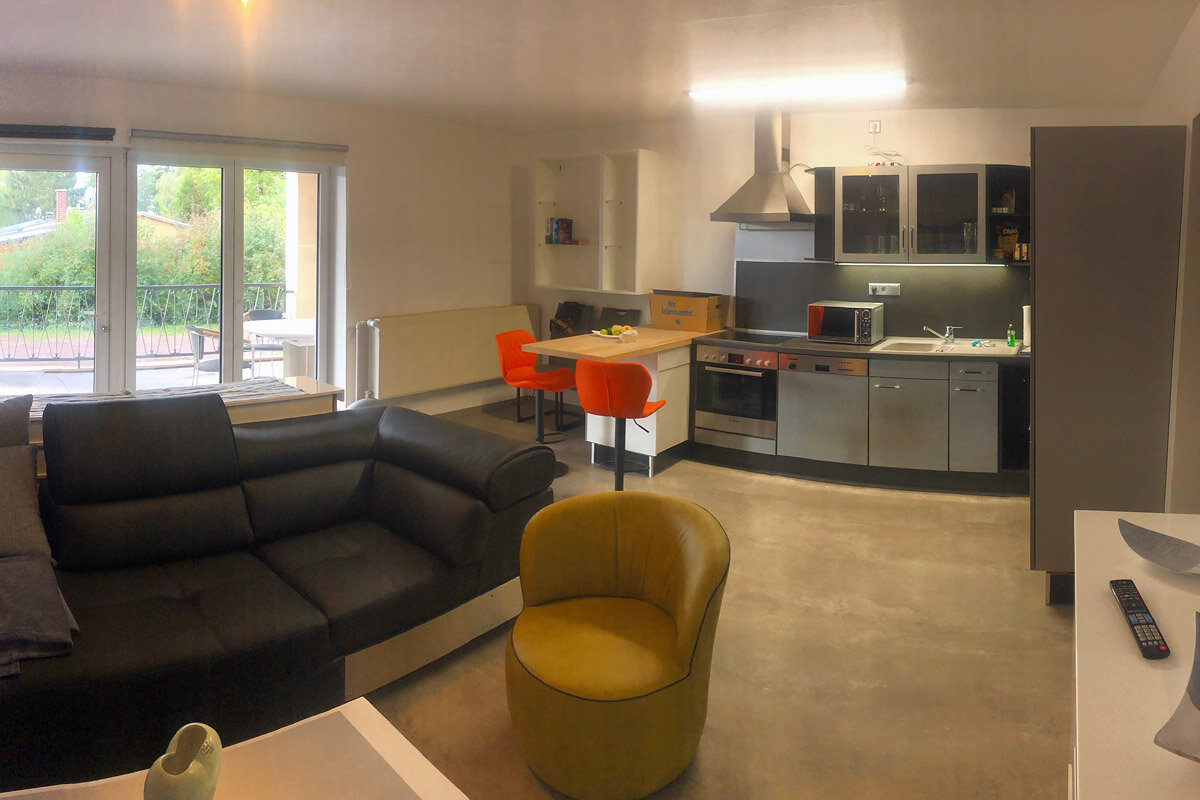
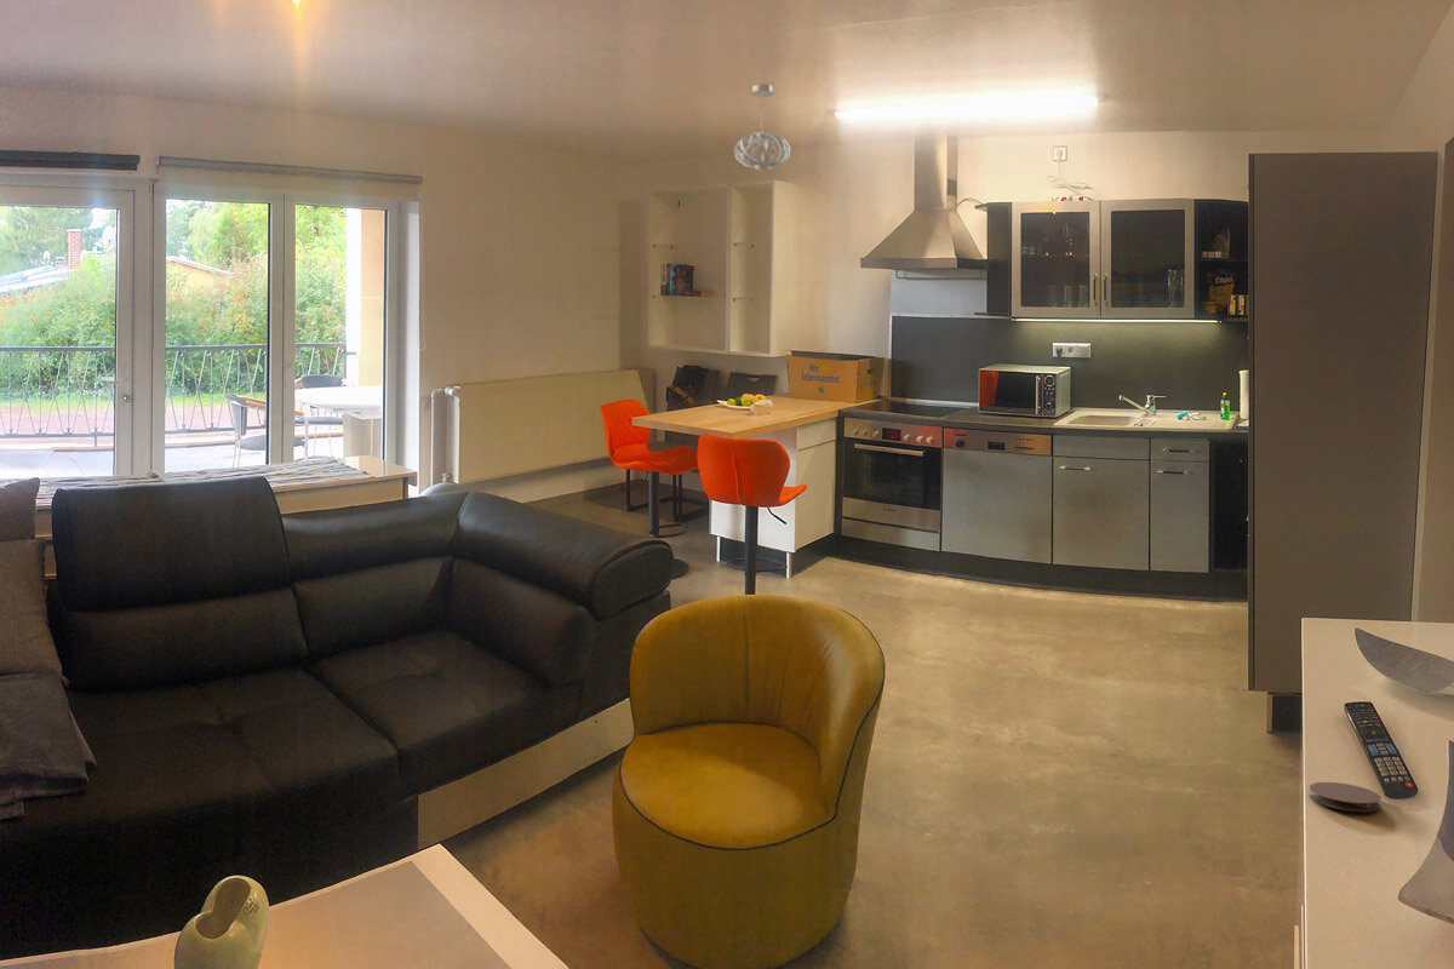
+ coaster [1309,781,1383,813]
+ pendant light [733,82,791,173]
